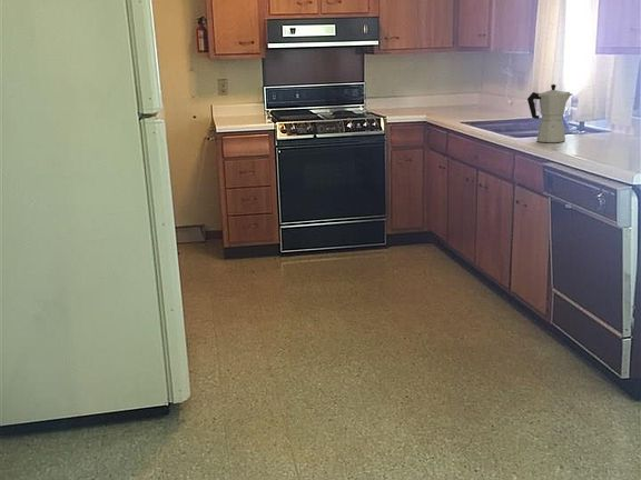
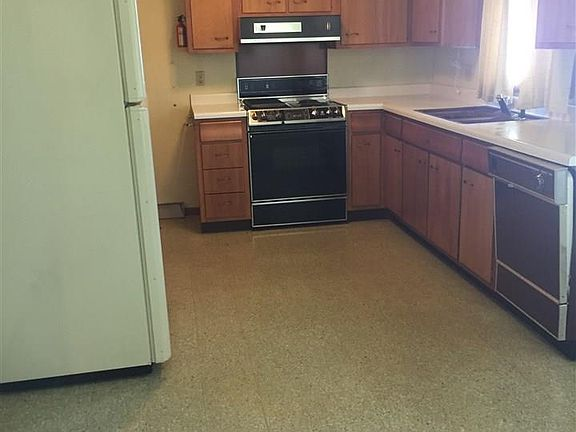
- moka pot [526,83,573,143]
